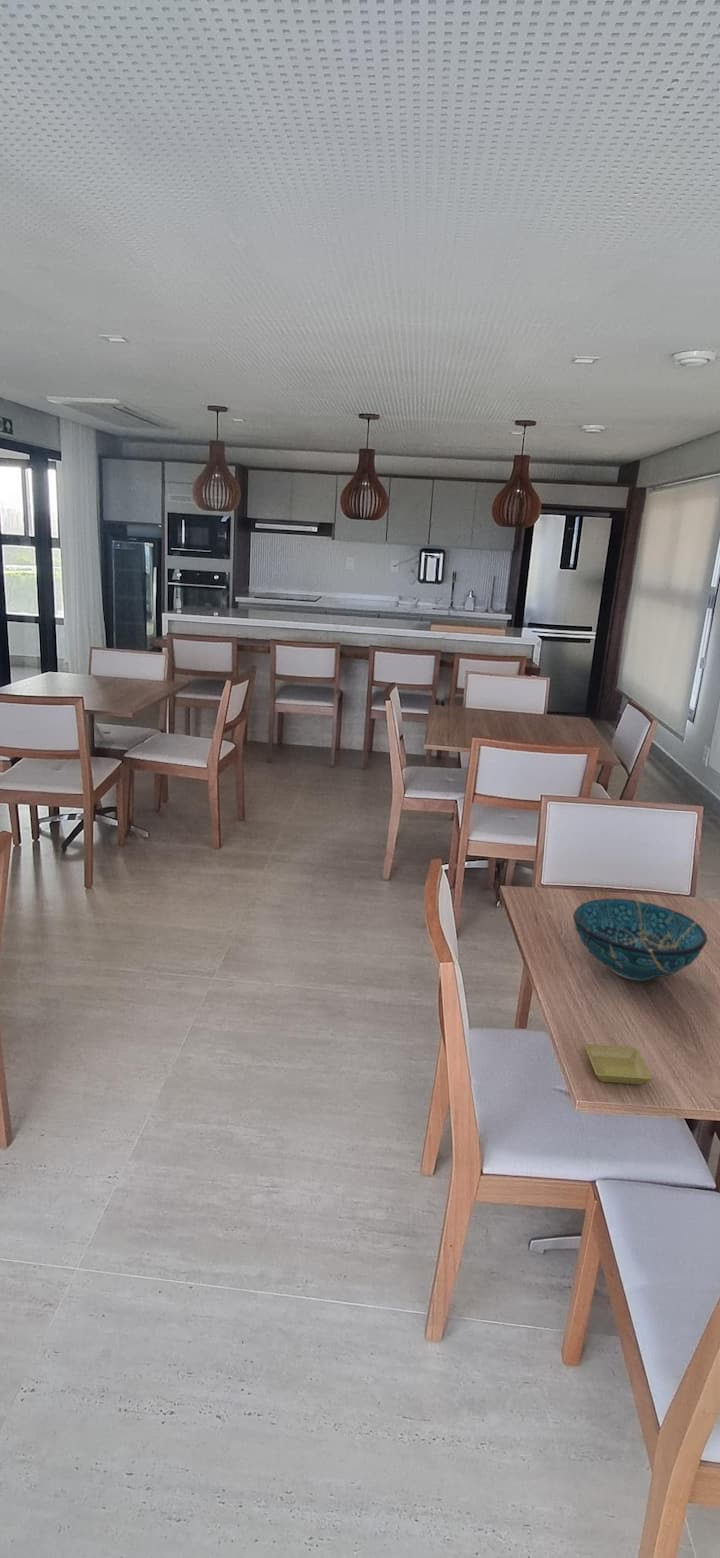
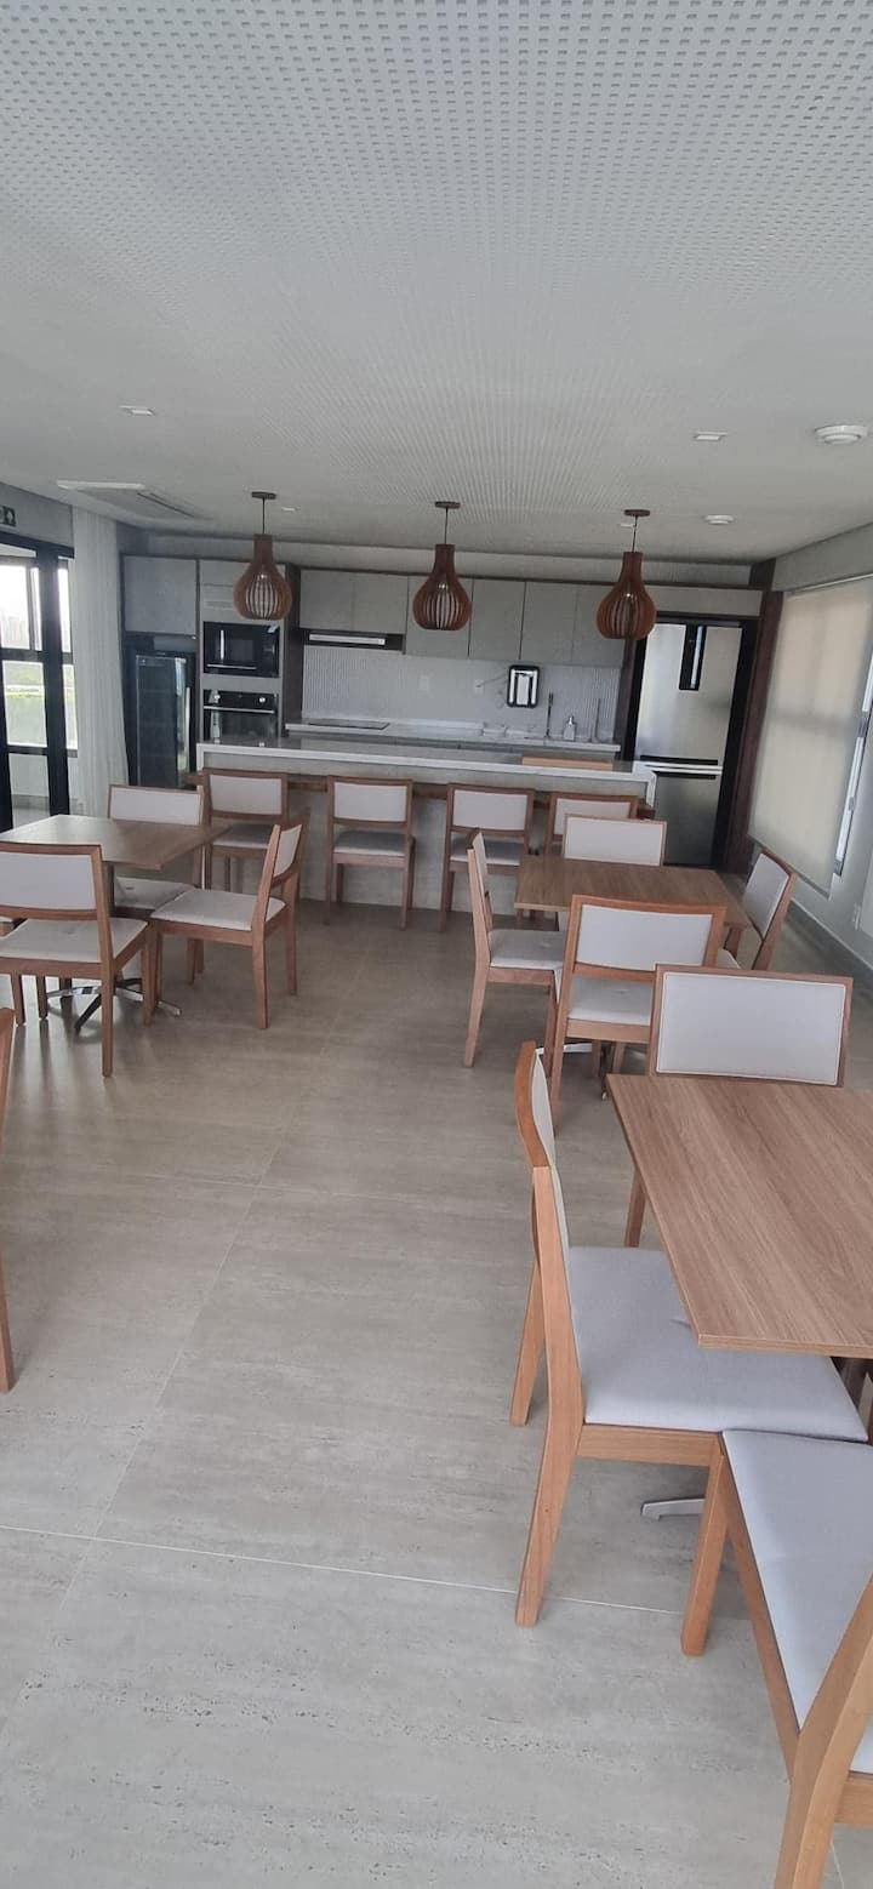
- decorative bowl [572,898,708,981]
- saucer [584,1043,653,1085]
